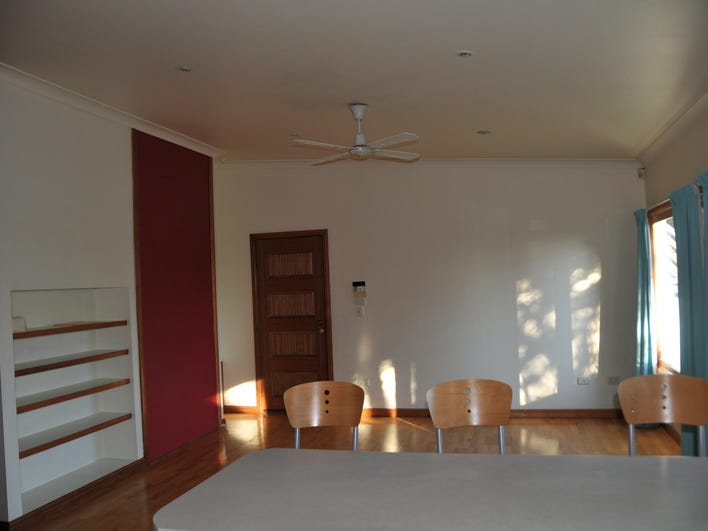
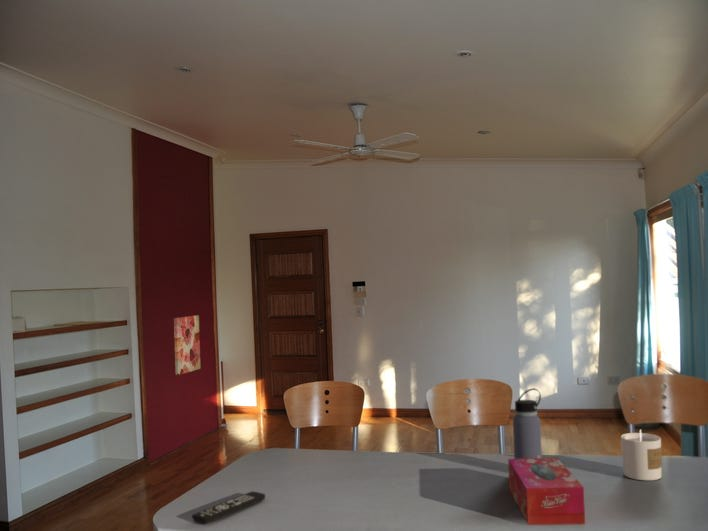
+ remote control [191,490,266,526]
+ water bottle [512,387,543,459]
+ candle [620,429,663,481]
+ wall art [173,314,202,376]
+ tissue box [507,457,586,526]
